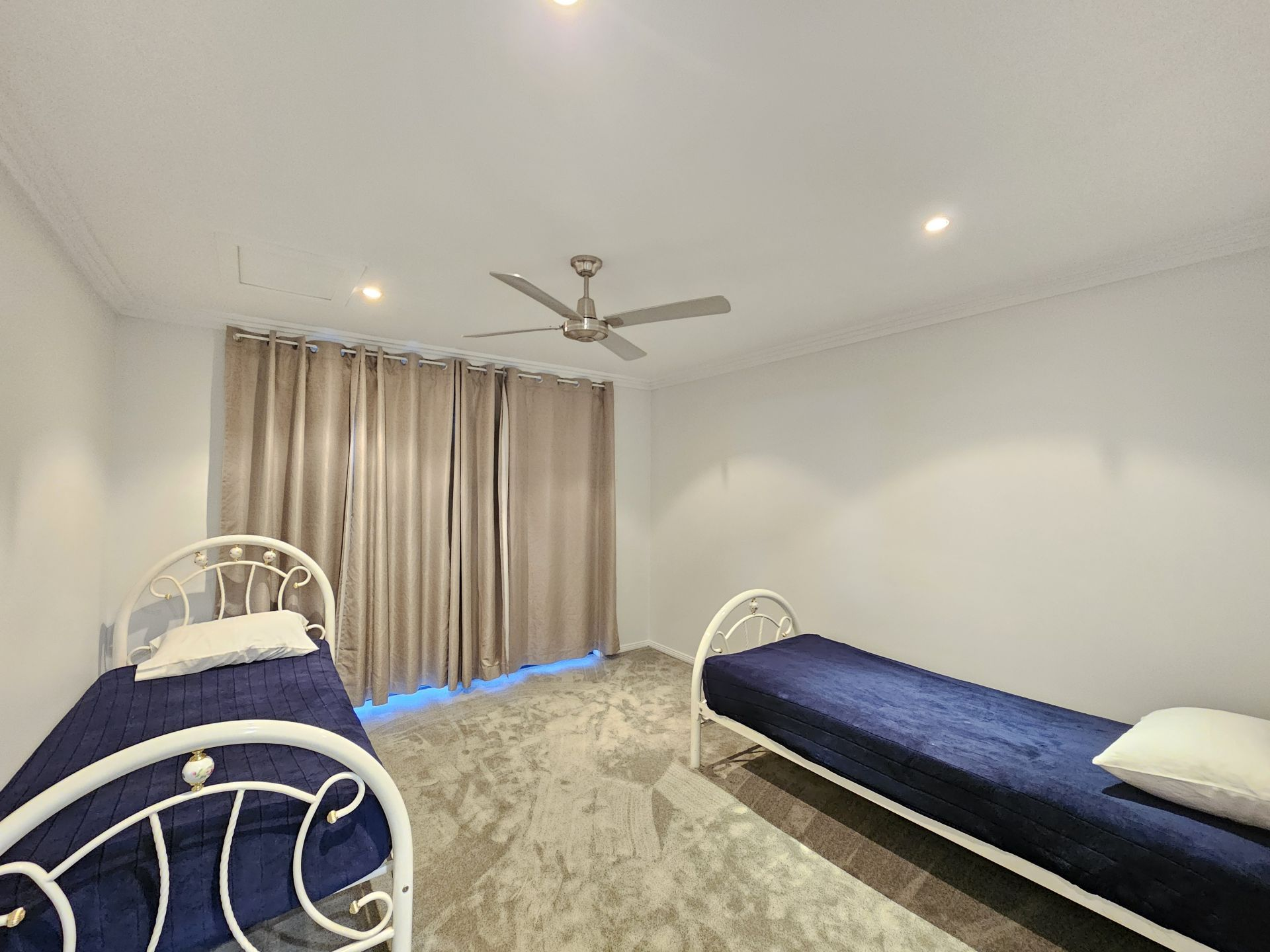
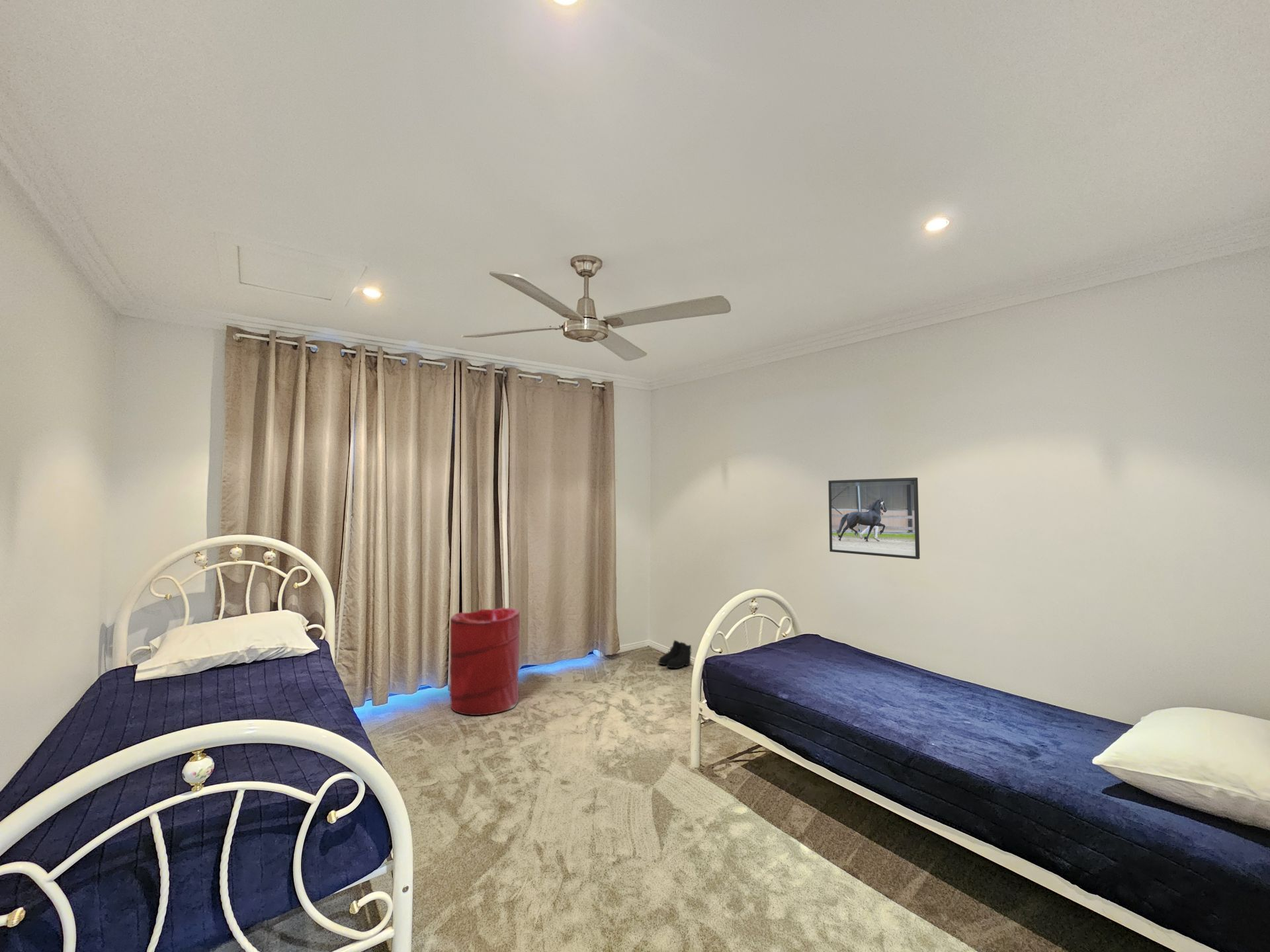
+ laundry hamper [449,607,521,716]
+ boots [657,639,693,670]
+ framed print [828,477,921,560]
